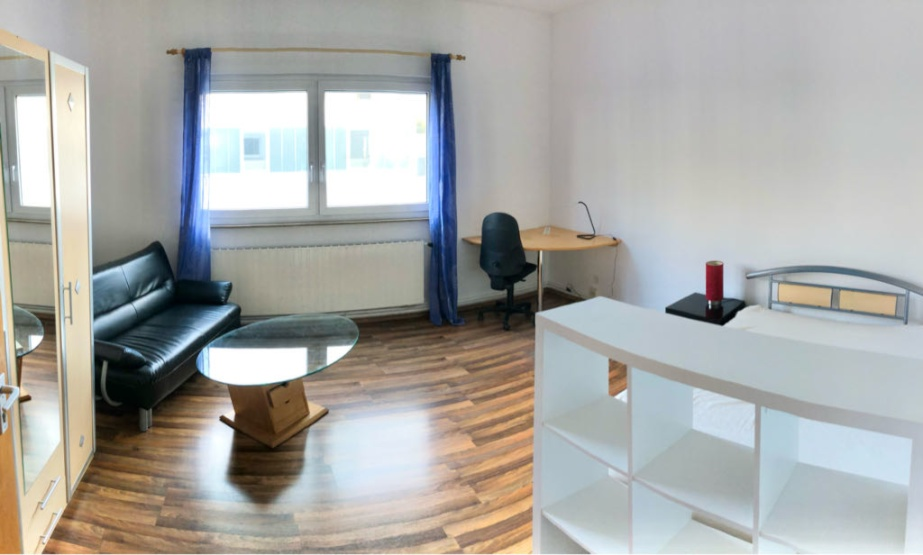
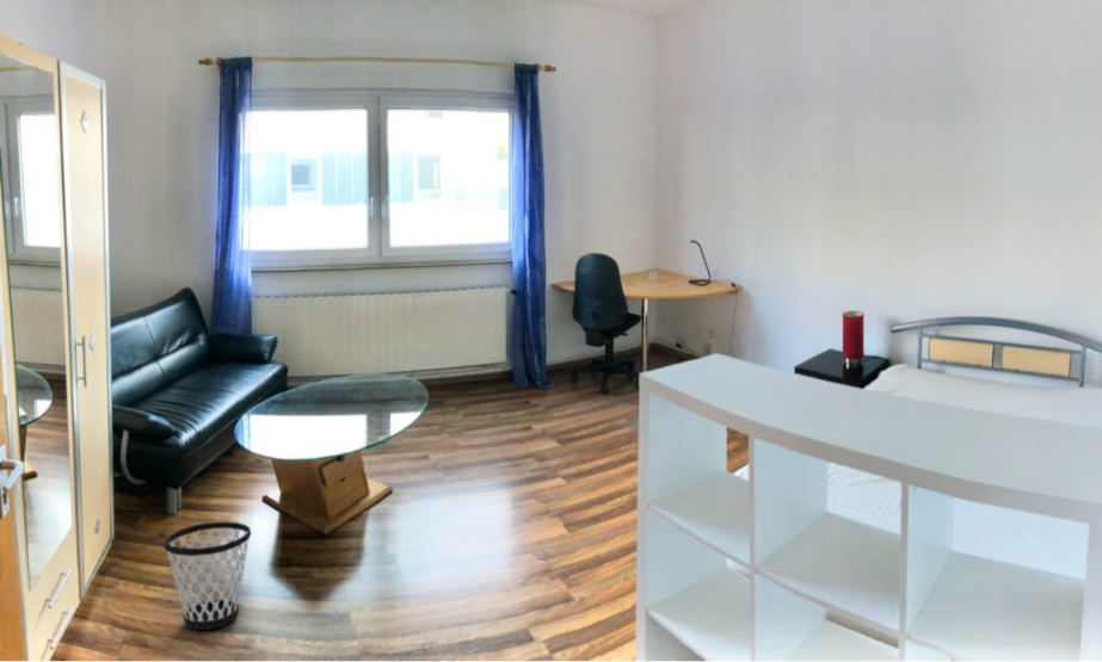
+ wastebasket [162,521,252,631]
